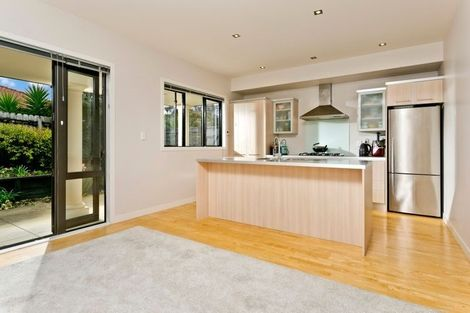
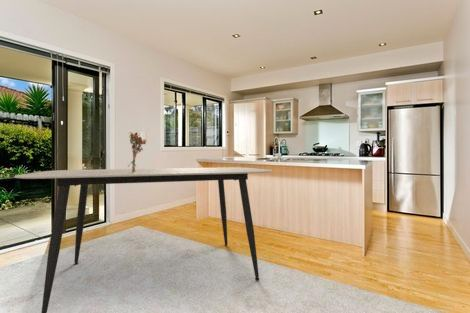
+ bouquet [127,131,147,173]
+ dining table [13,166,273,313]
